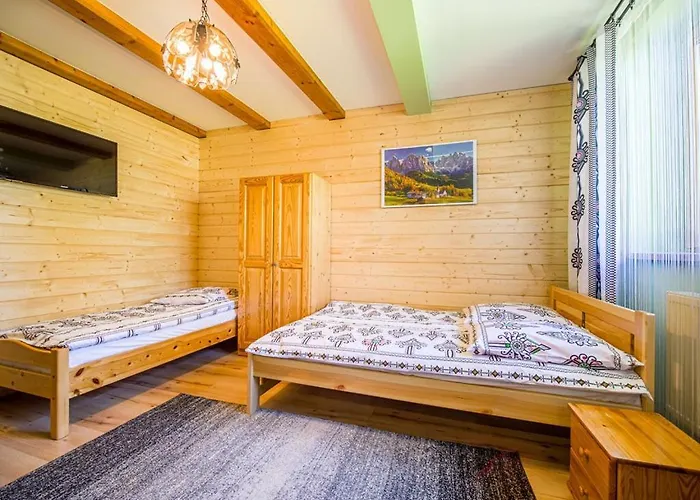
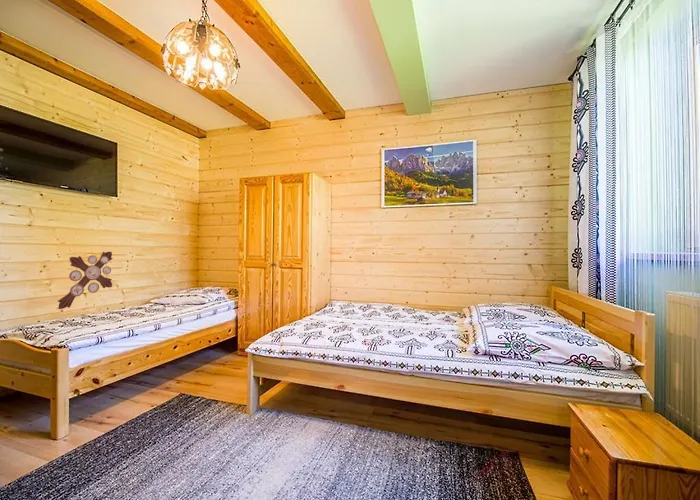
+ decorative cross [57,251,113,310]
